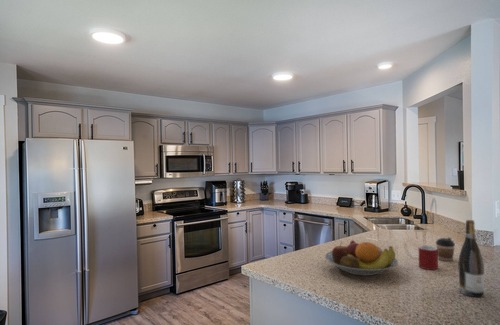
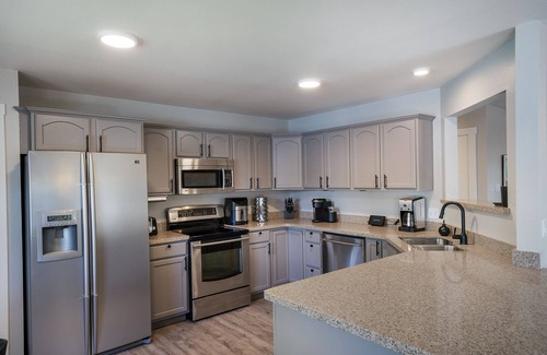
- coffee cup [435,237,456,262]
- mug [418,244,439,271]
- fruit bowl [324,239,399,277]
- wine bottle [458,219,485,298]
